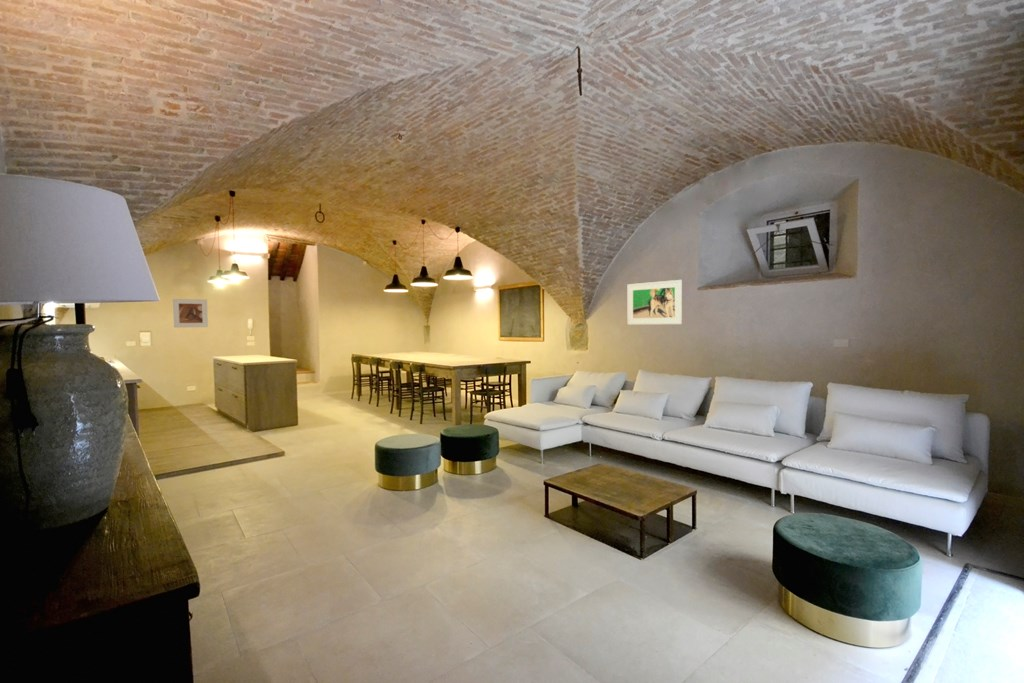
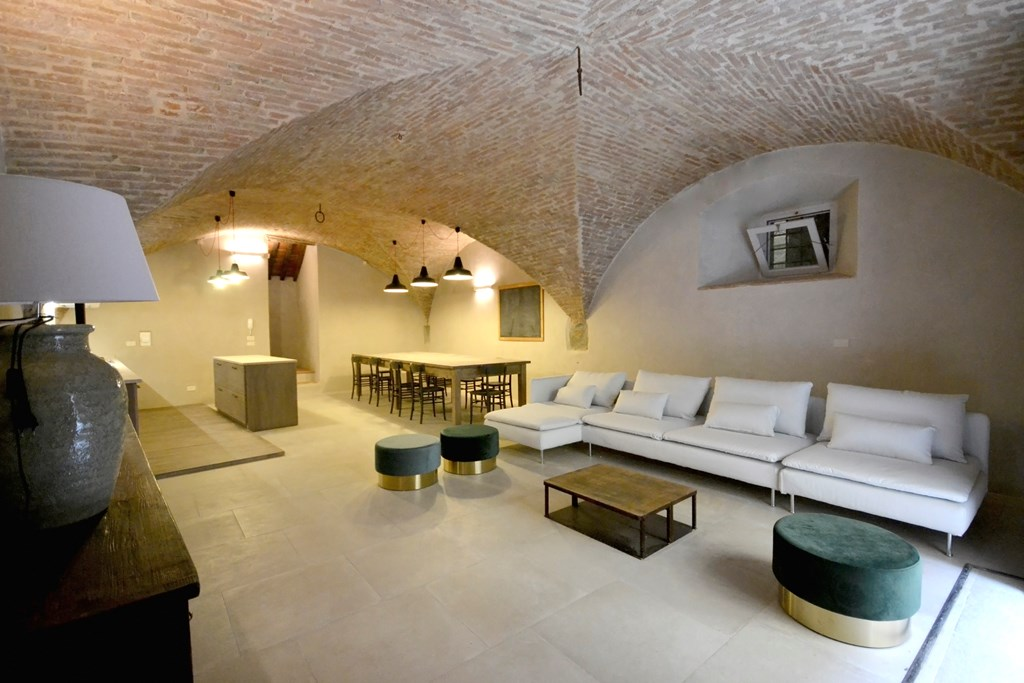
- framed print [627,279,683,325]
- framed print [172,298,209,329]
